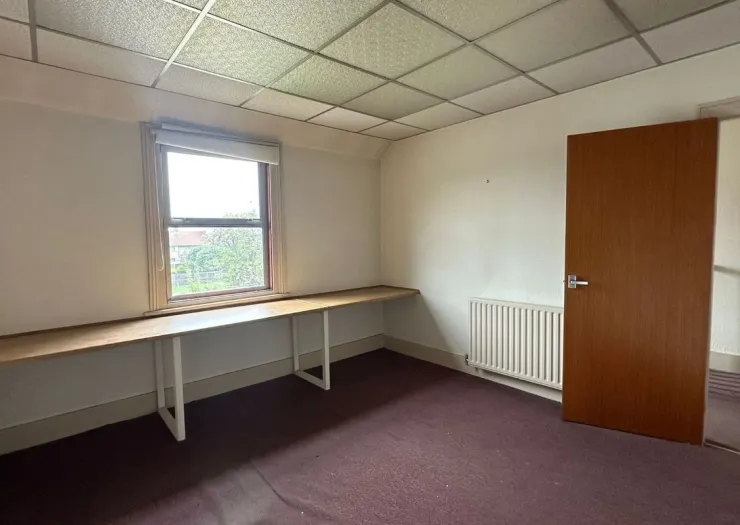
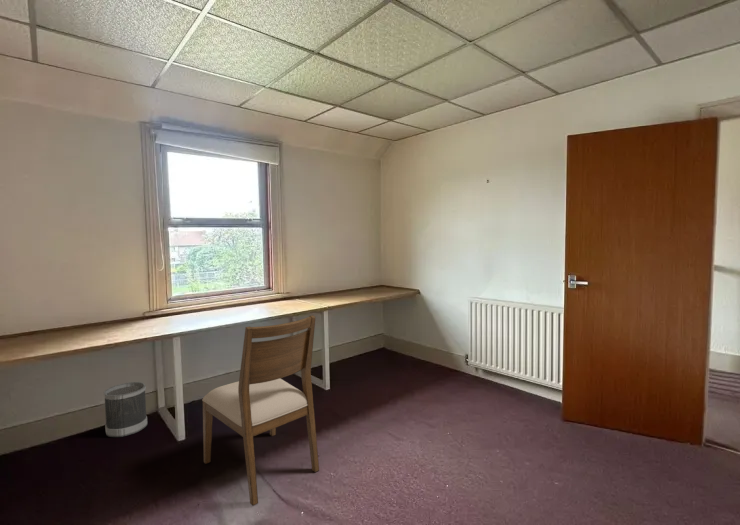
+ wastebasket [103,381,148,438]
+ chair [201,314,320,507]
